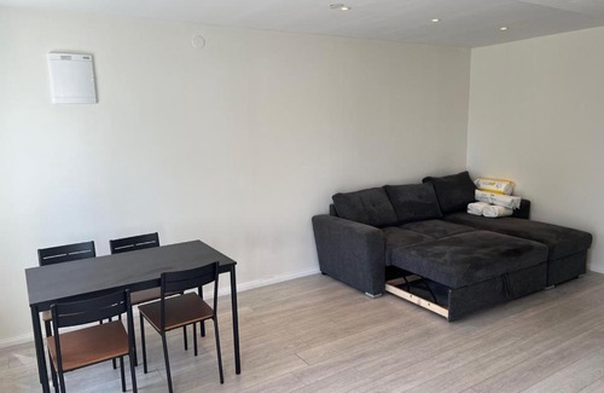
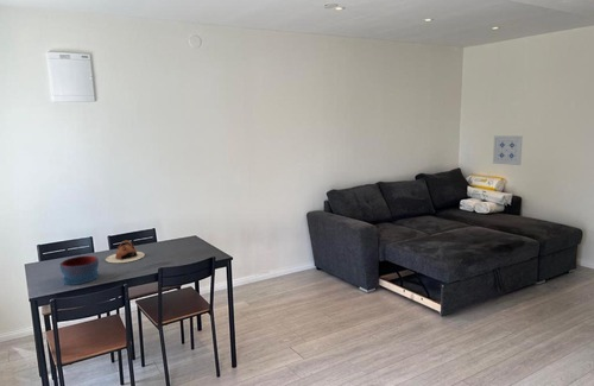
+ wall art [492,134,524,166]
+ teapot [105,240,145,264]
+ bowl [58,255,100,286]
